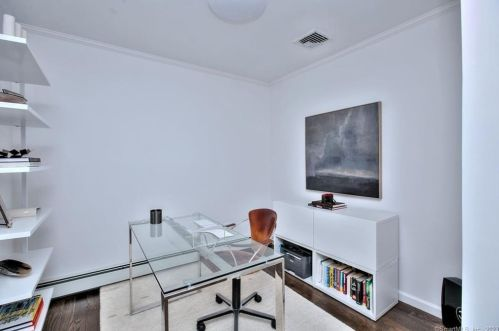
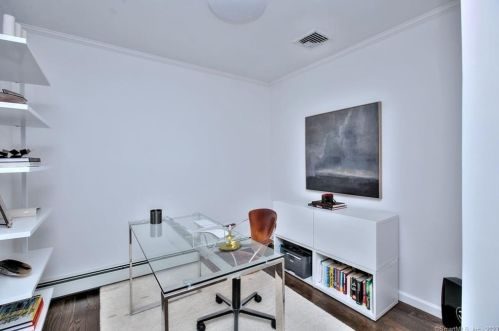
+ candle holder [218,226,243,252]
